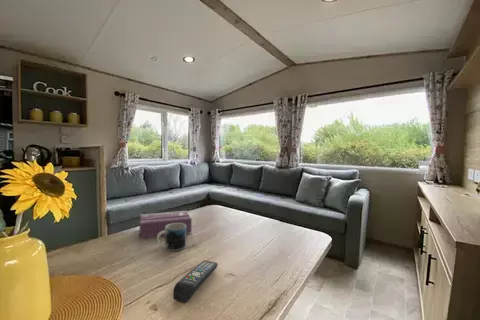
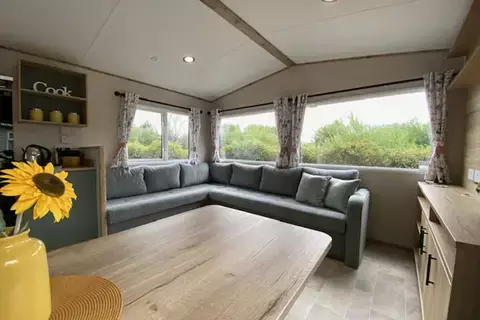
- remote control [172,260,219,303]
- mug [156,223,187,252]
- tissue box [139,210,193,240]
